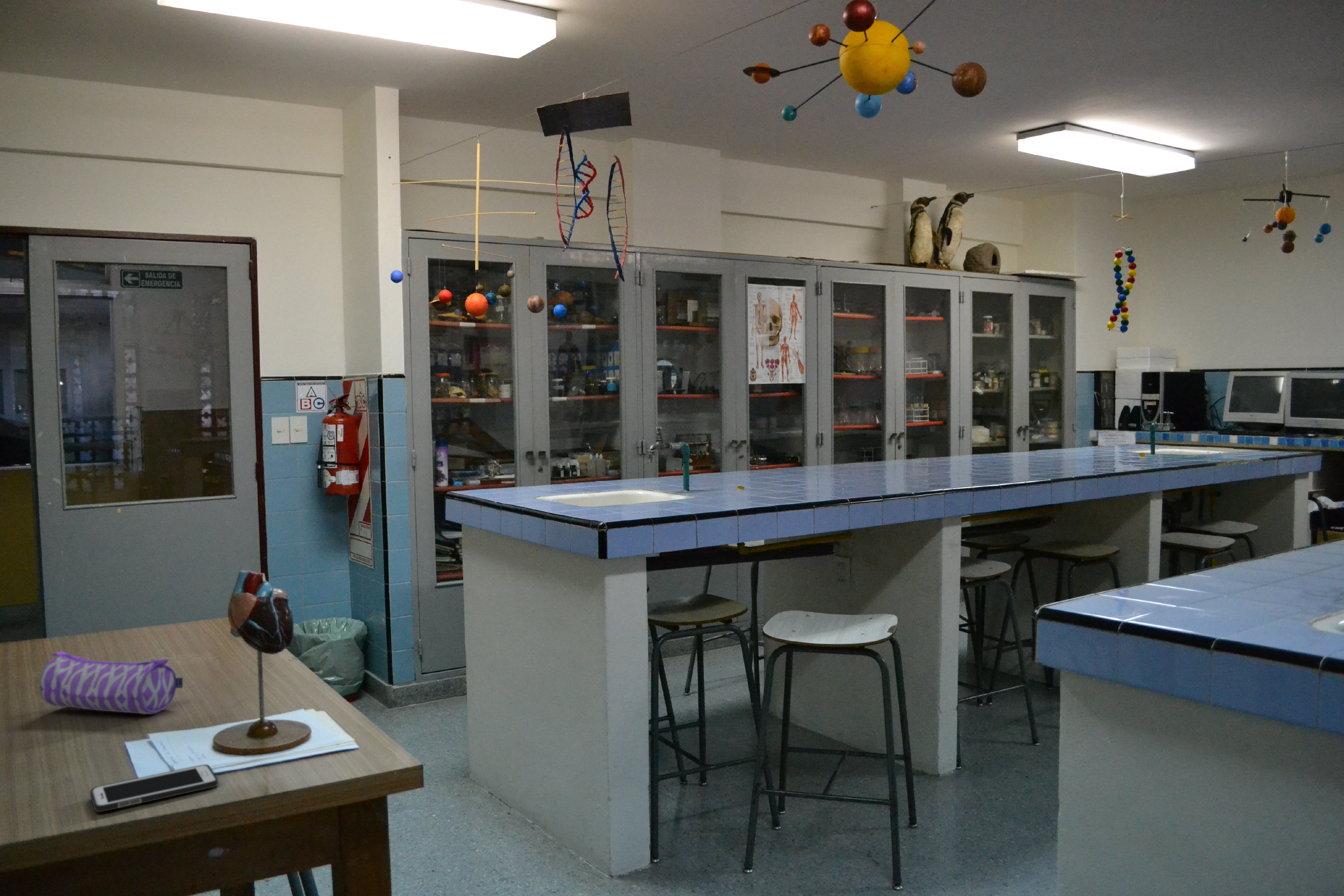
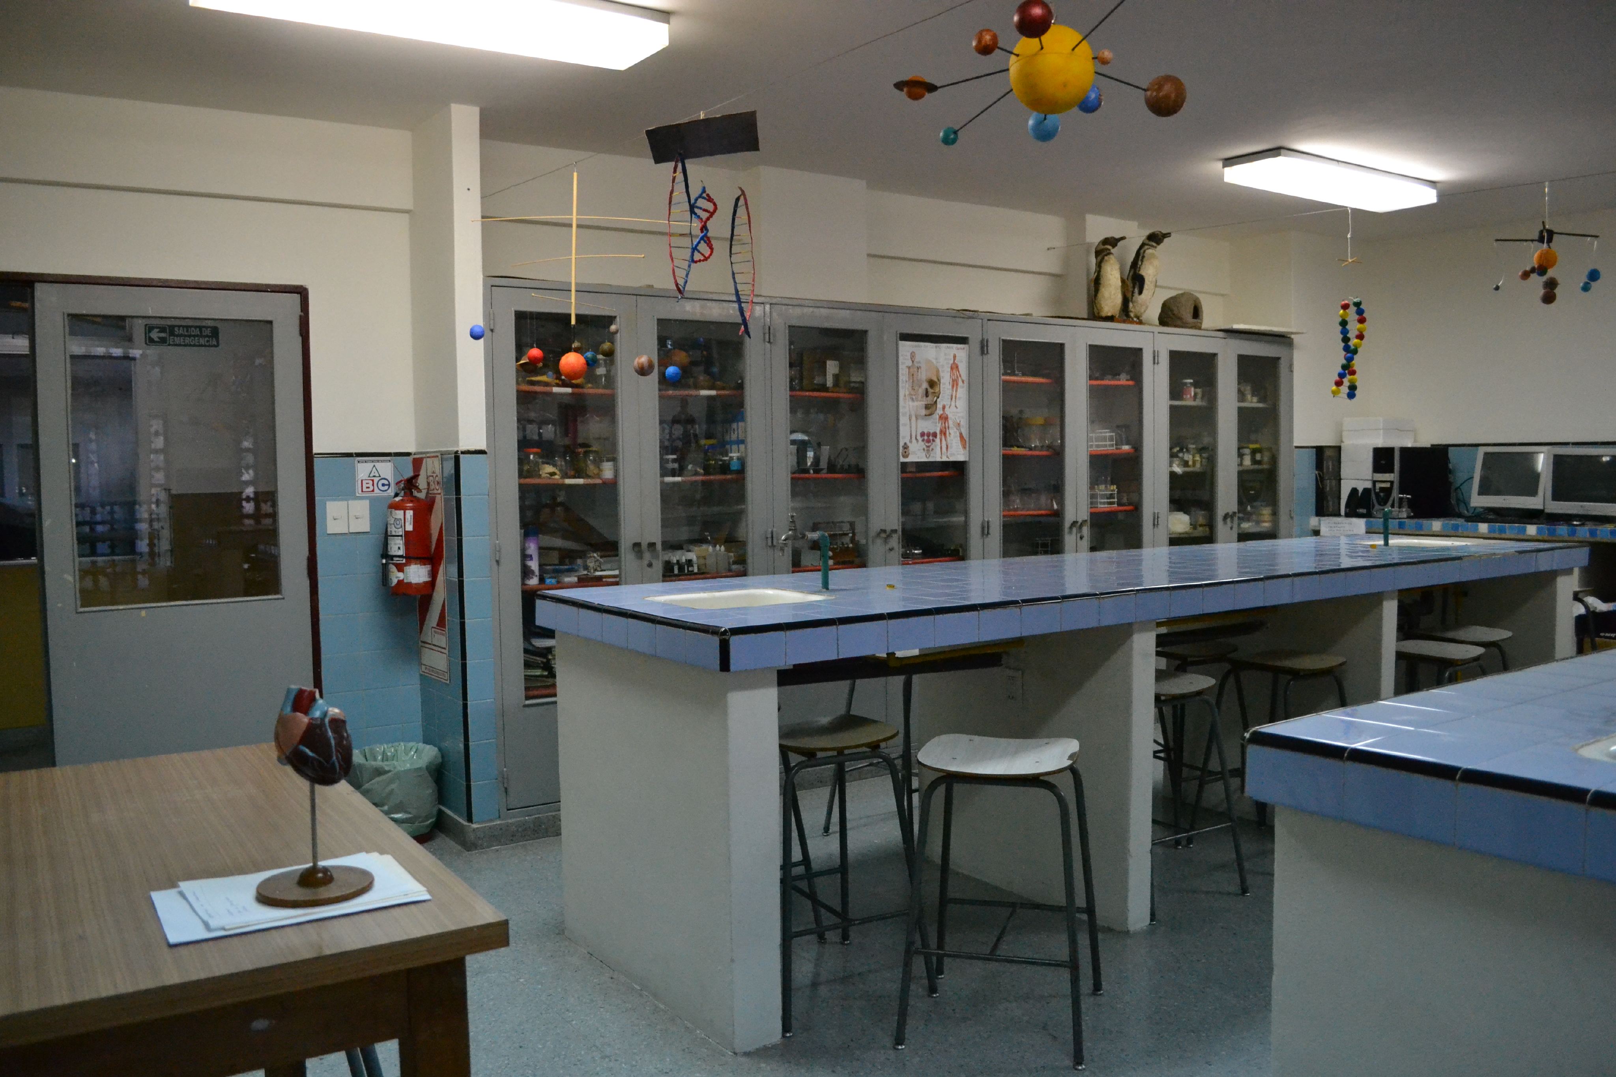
- pencil case [39,651,183,715]
- cell phone [90,764,219,812]
